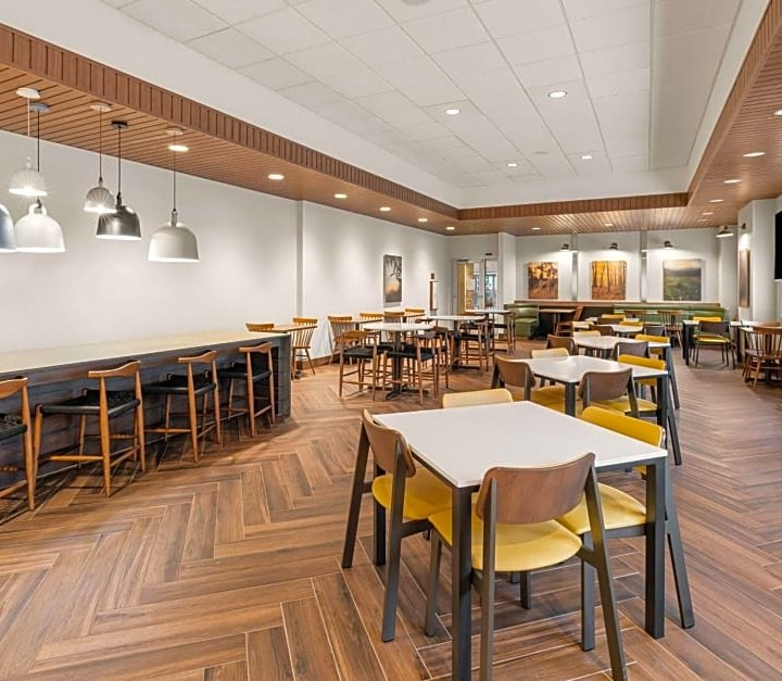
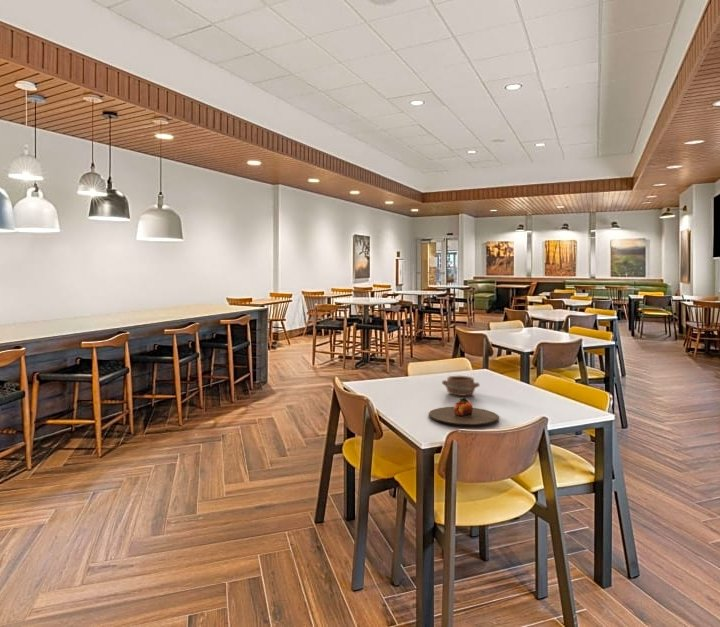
+ pottery [441,375,481,397]
+ plate [428,396,500,426]
